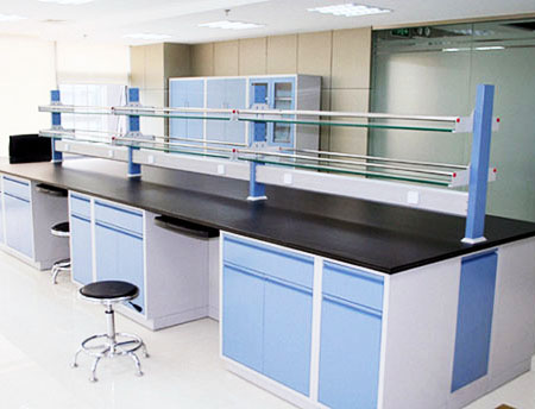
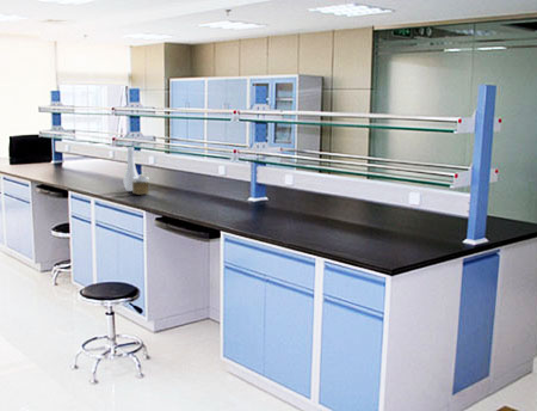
+ vase [123,146,150,196]
